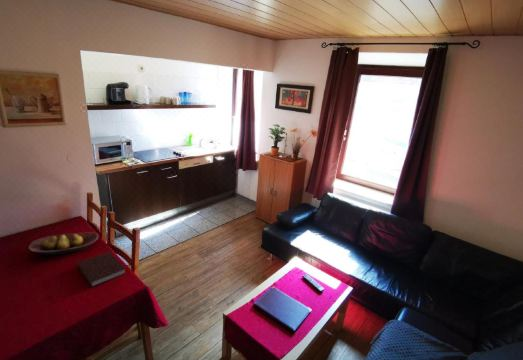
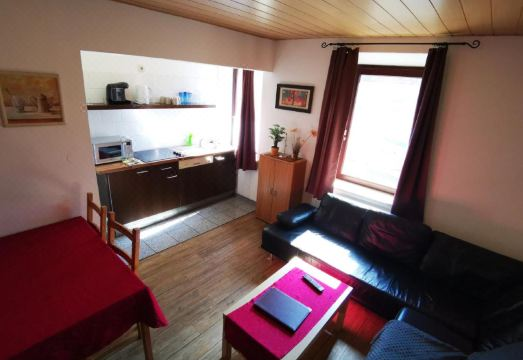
- notebook [76,251,126,288]
- fruit bowl [27,231,100,256]
